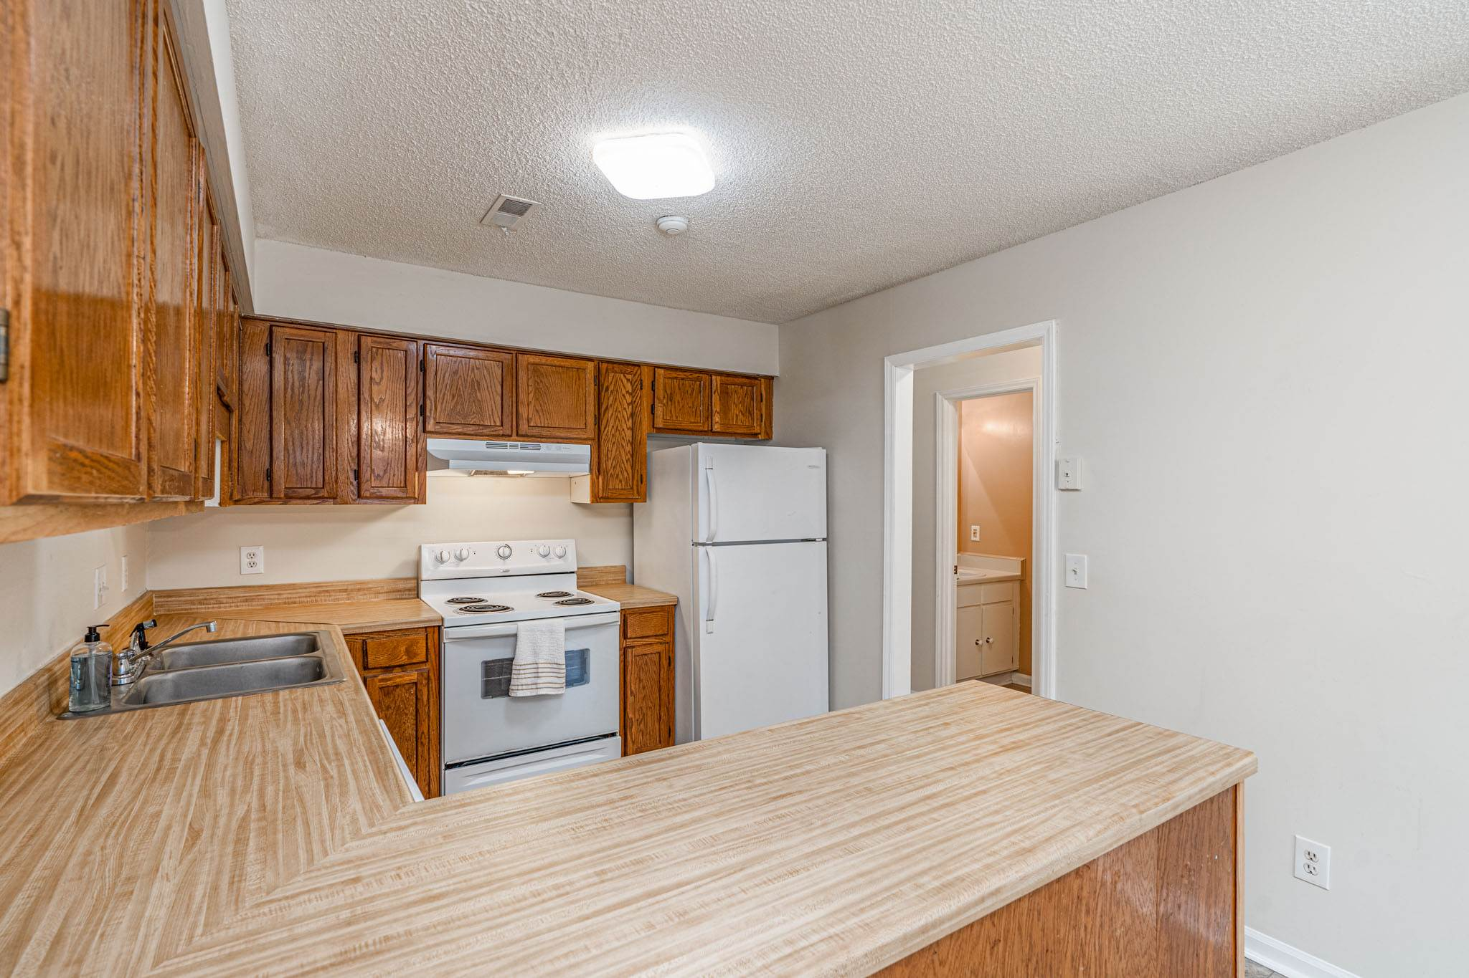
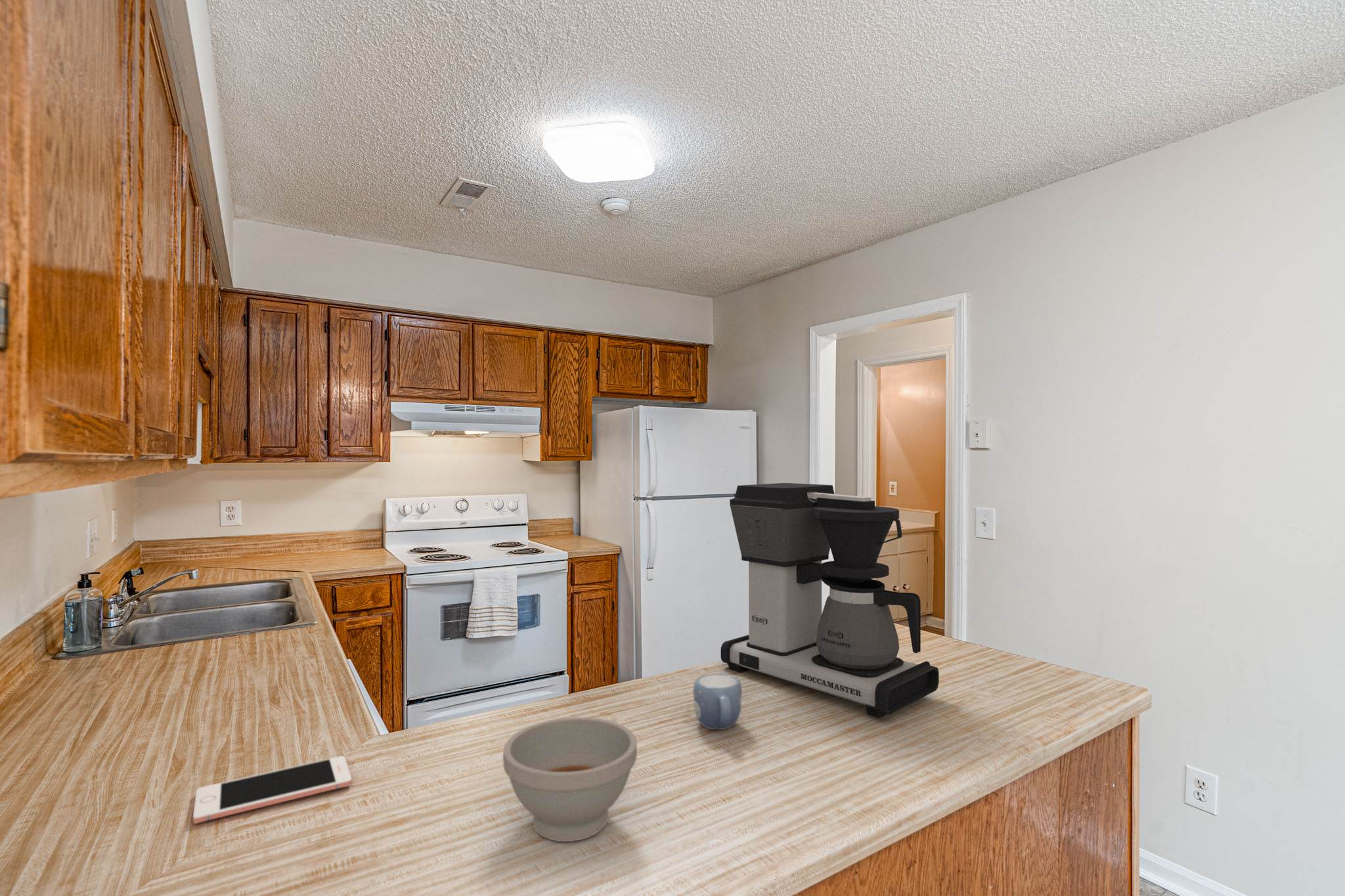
+ cell phone [192,756,352,824]
+ mug [693,673,743,731]
+ bowl [502,717,638,842]
+ coffee maker [720,482,940,719]
